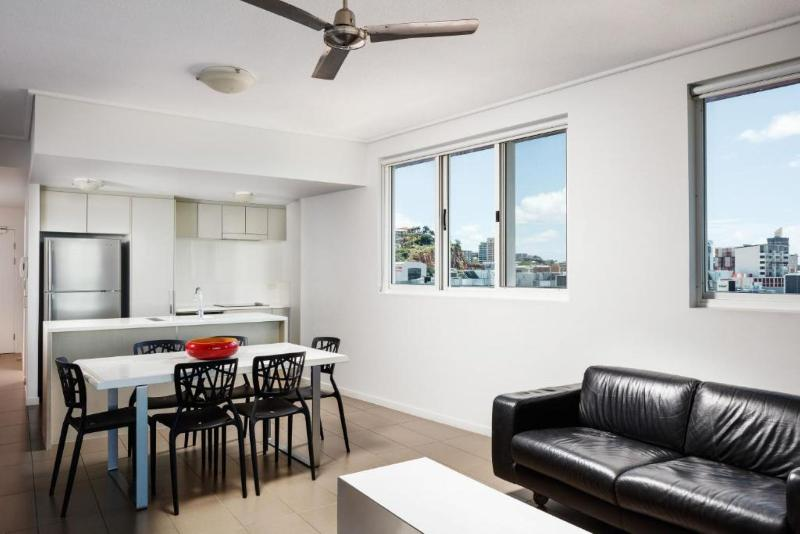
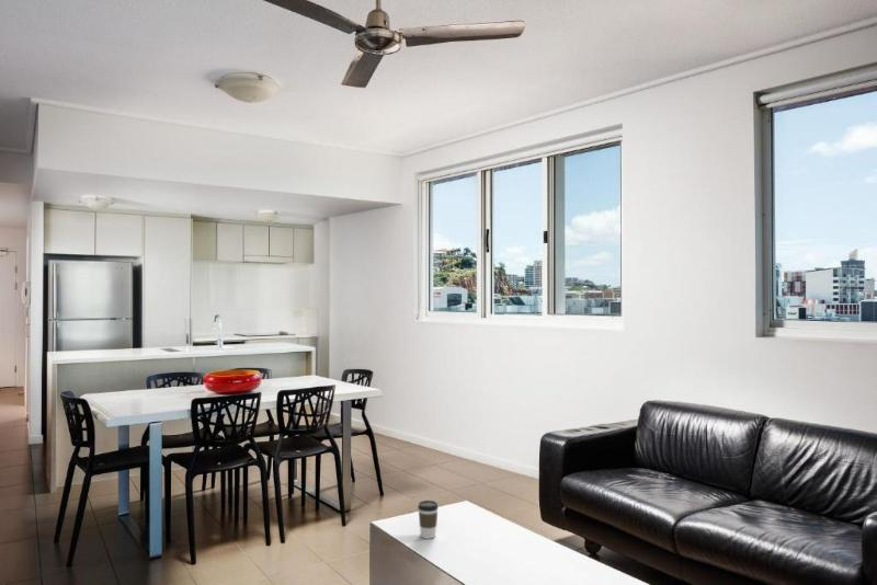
+ coffee cup [417,500,440,540]
